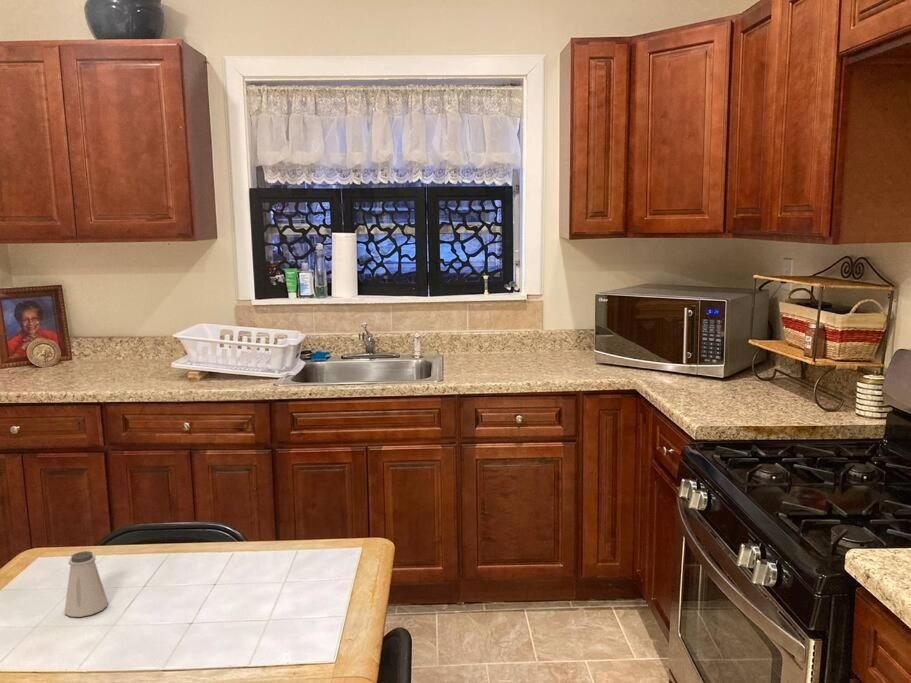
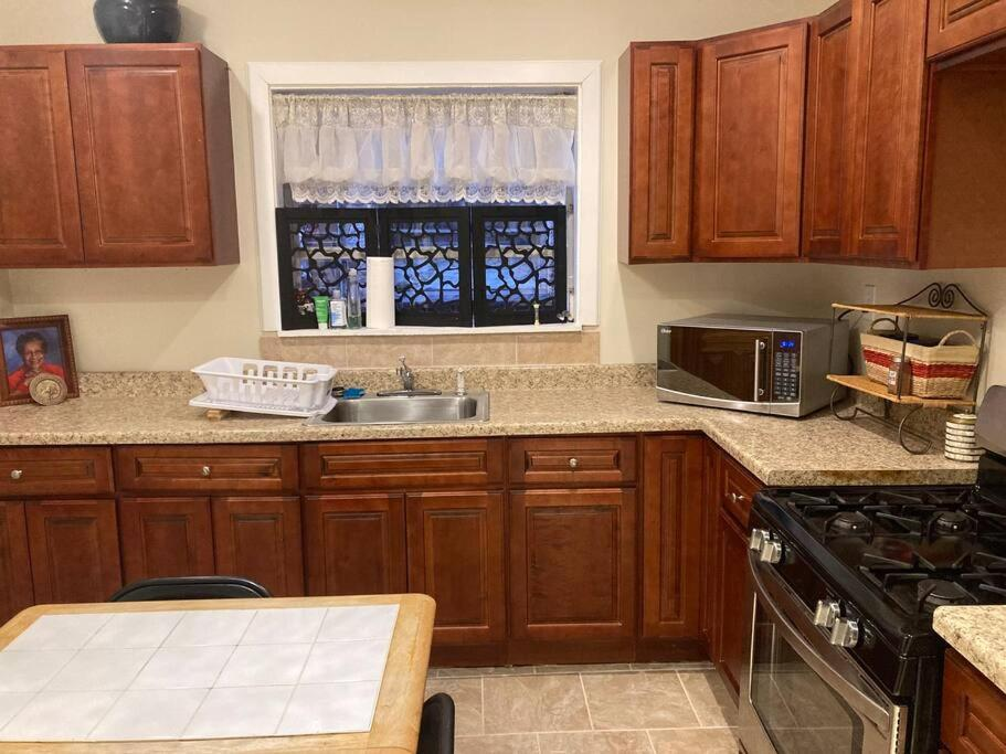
- saltshaker [63,550,109,618]
